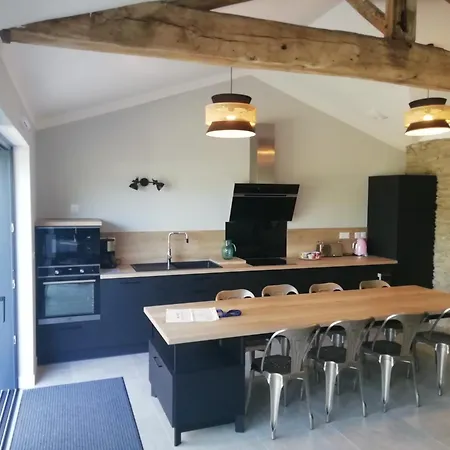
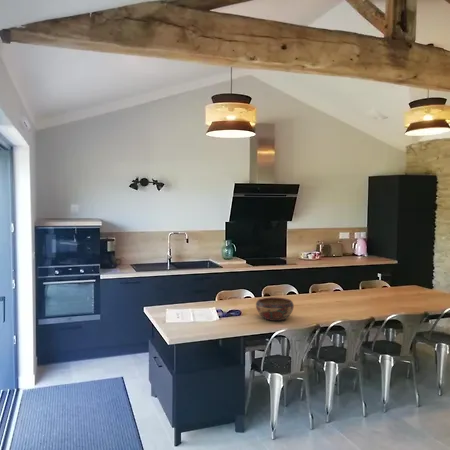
+ decorative bowl [255,296,295,322]
